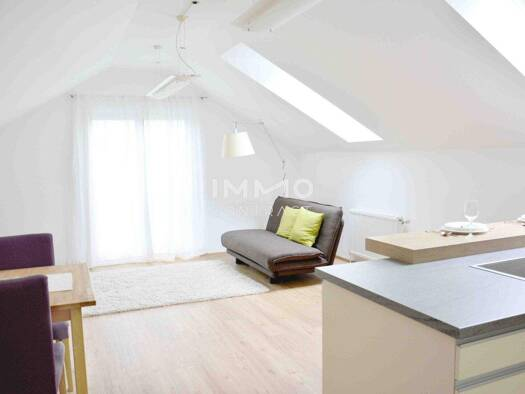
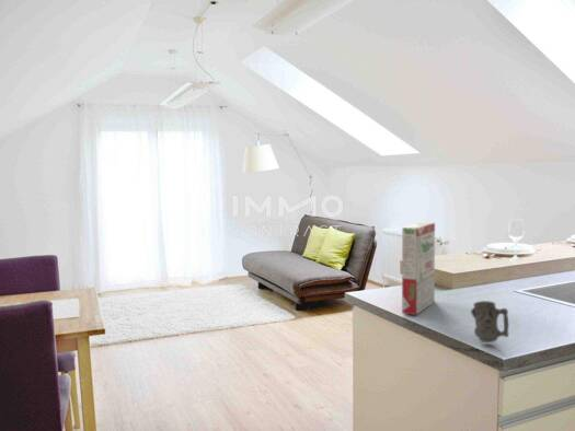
+ cereal box [401,221,436,316]
+ mug [470,300,509,343]
